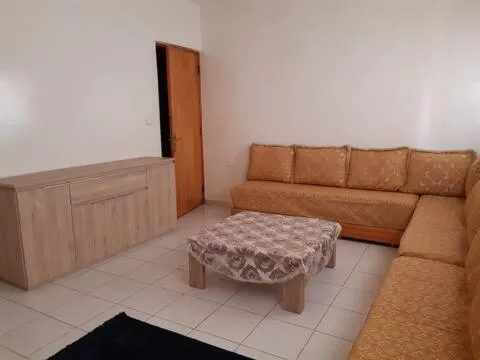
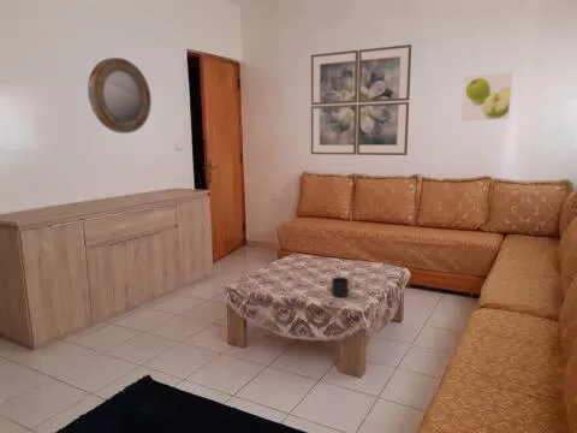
+ home mirror [87,57,153,135]
+ mug [331,277,353,298]
+ wall art [310,43,412,156]
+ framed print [460,72,513,121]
